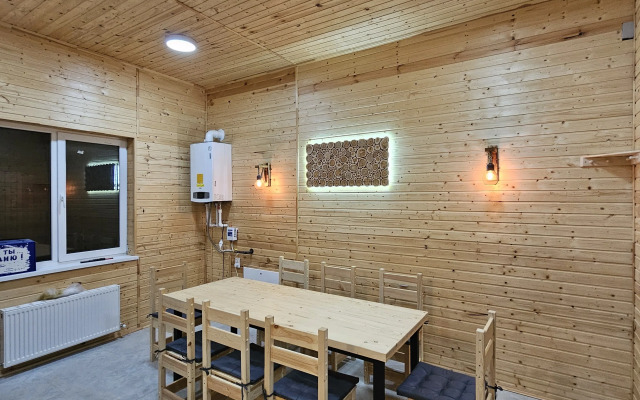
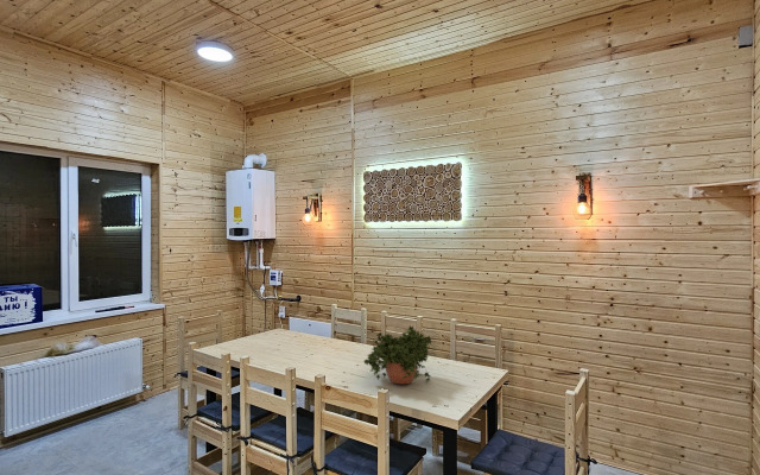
+ potted plant [363,324,433,385]
